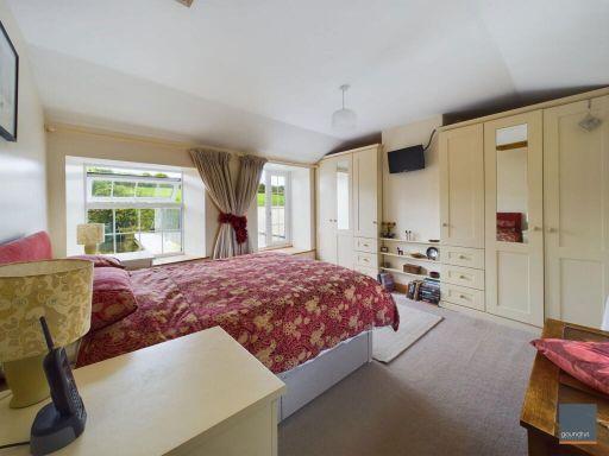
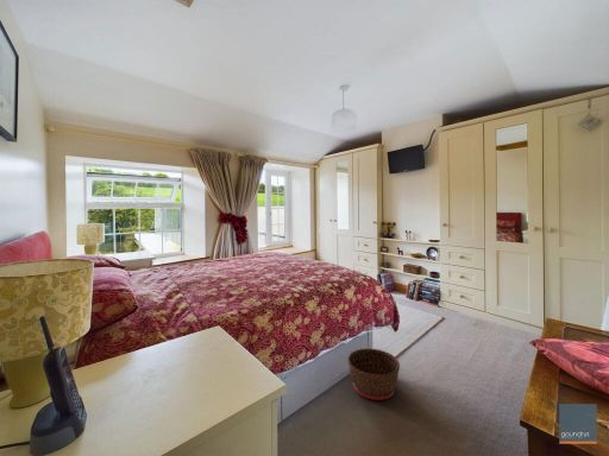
+ basket [347,347,401,401]
